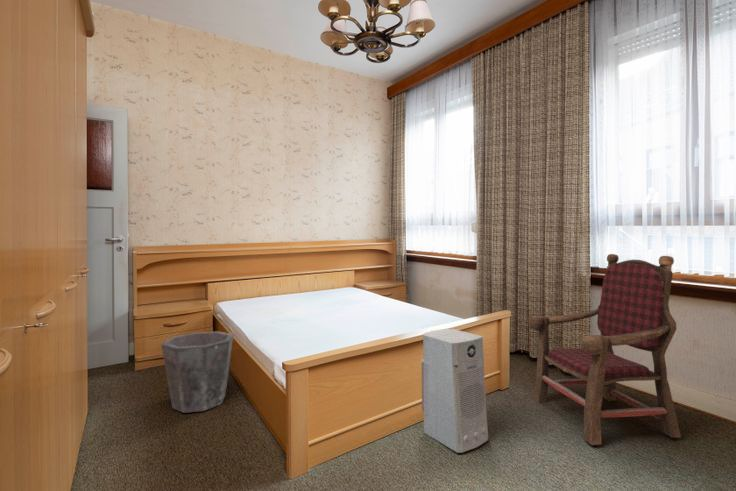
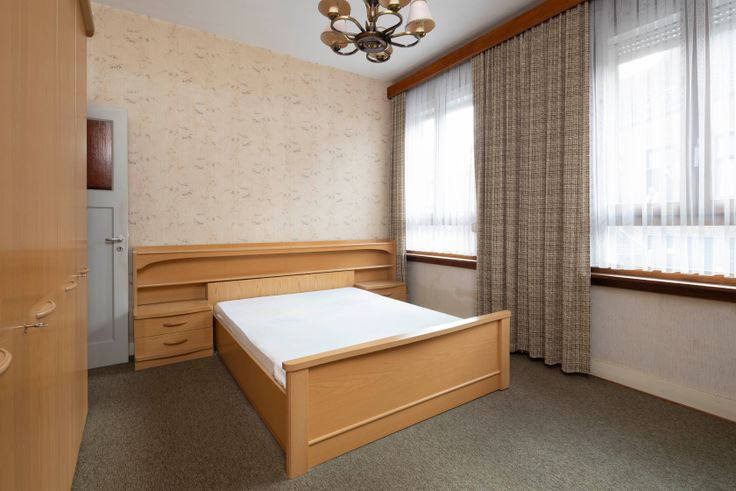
- armchair [527,253,682,446]
- waste bin [160,330,234,414]
- air purifier [421,328,489,454]
